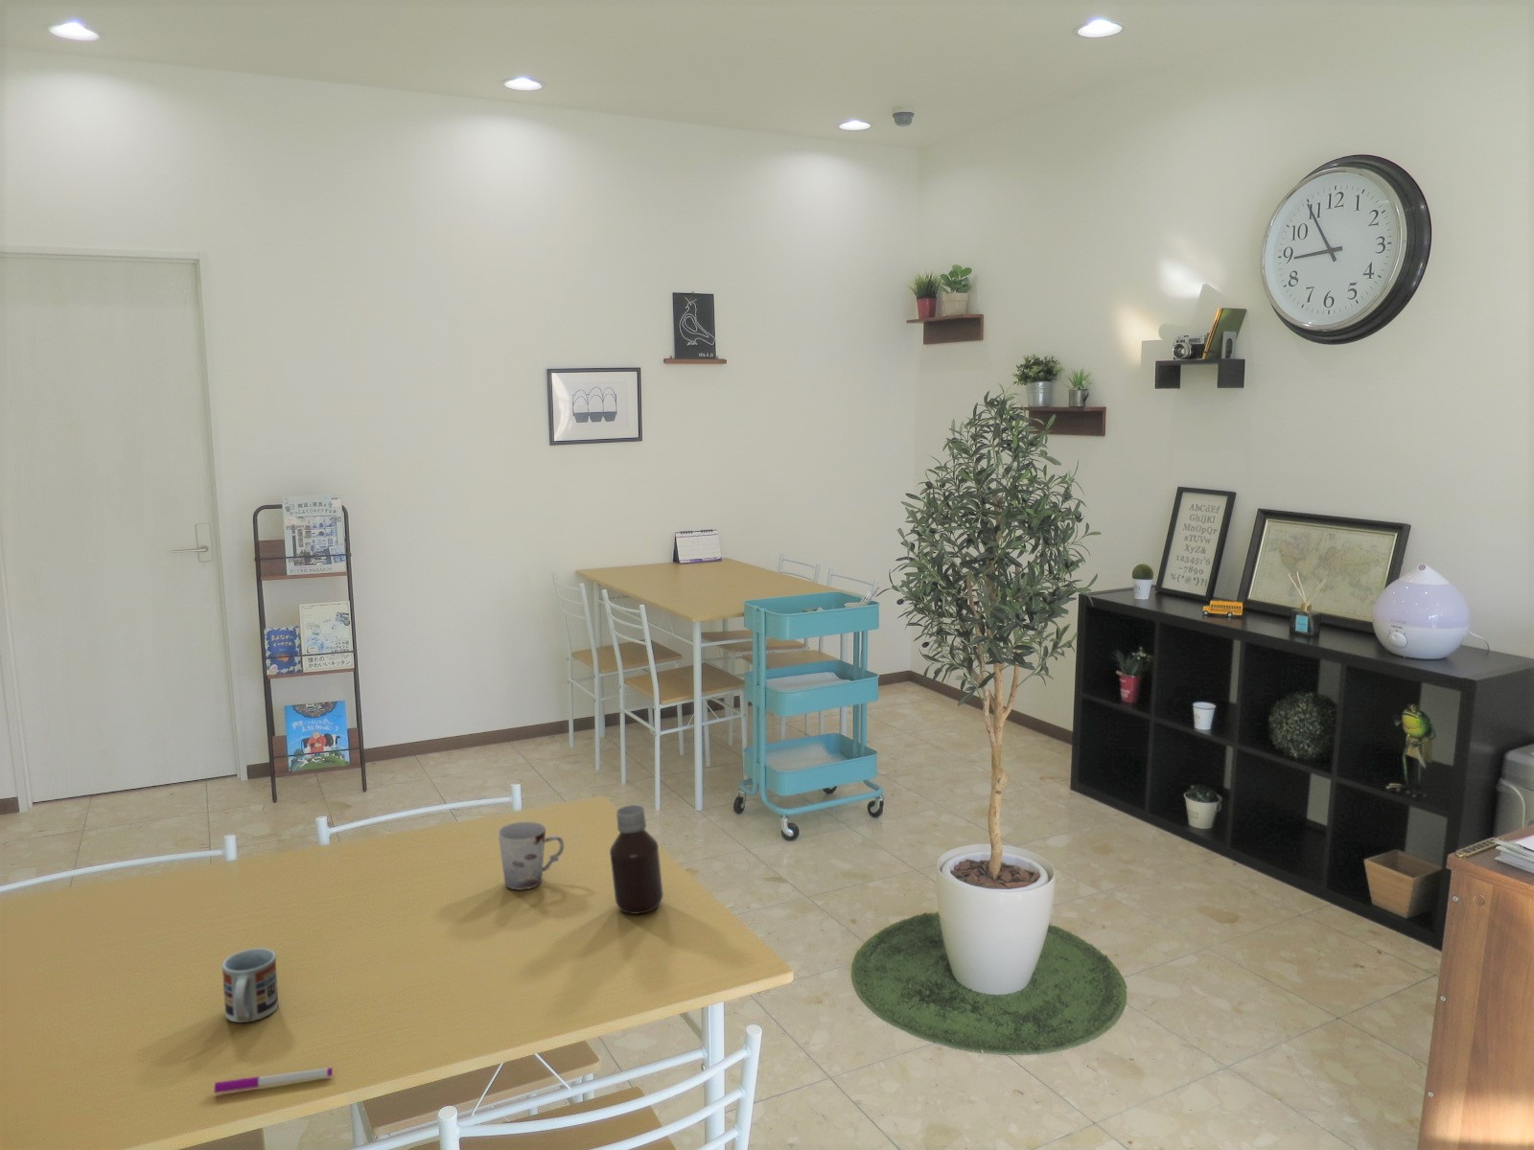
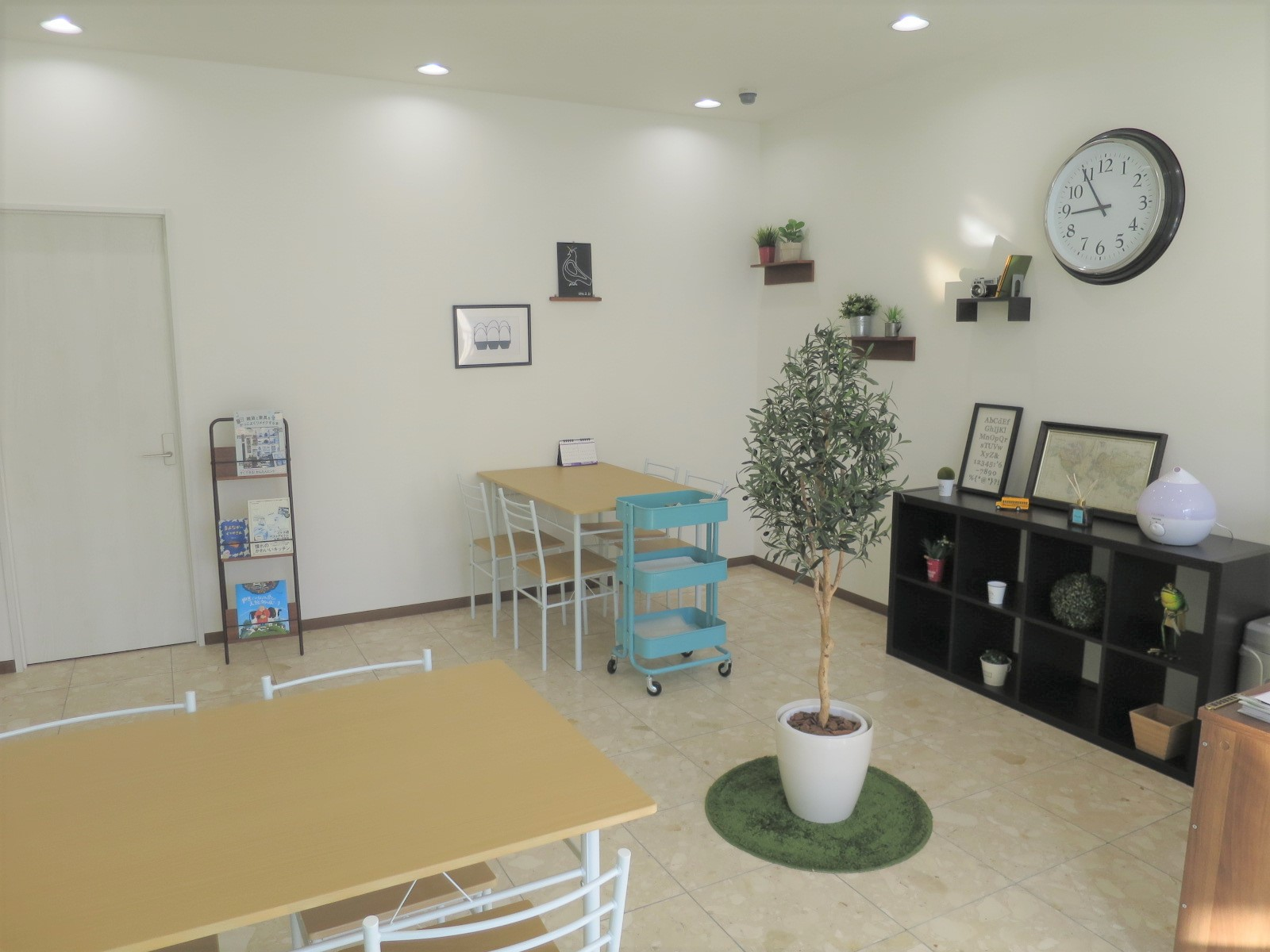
- cup [496,821,565,891]
- cup [221,947,279,1023]
- pen [214,1067,333,1093]
- bottle [609,805,664,916]
